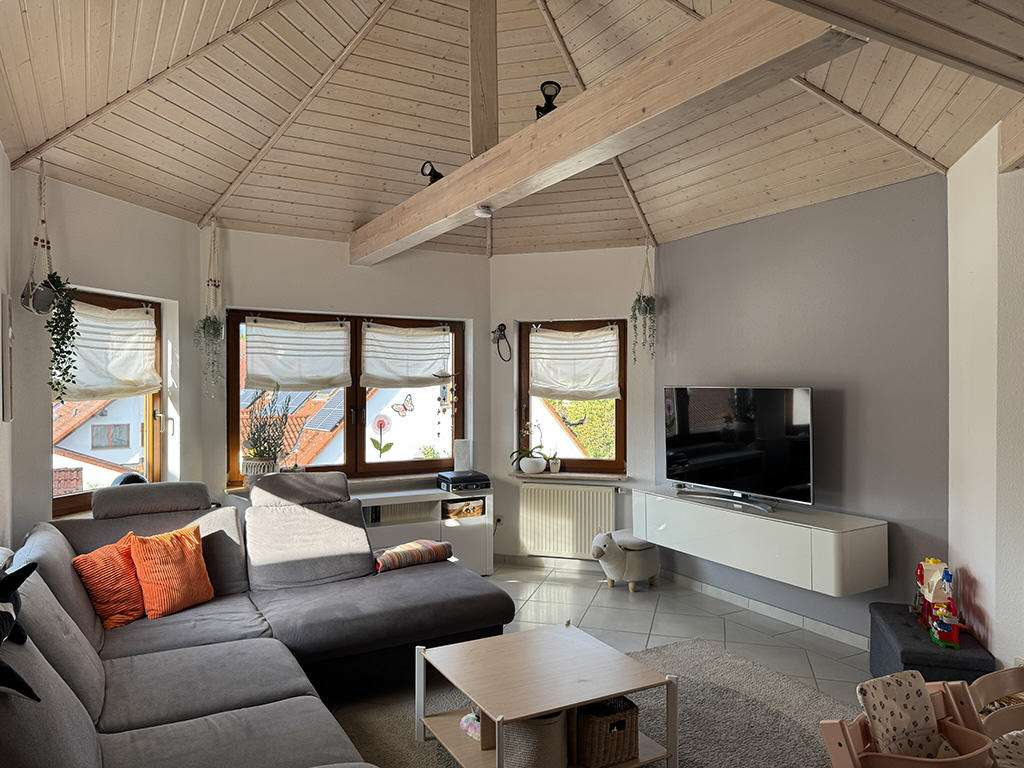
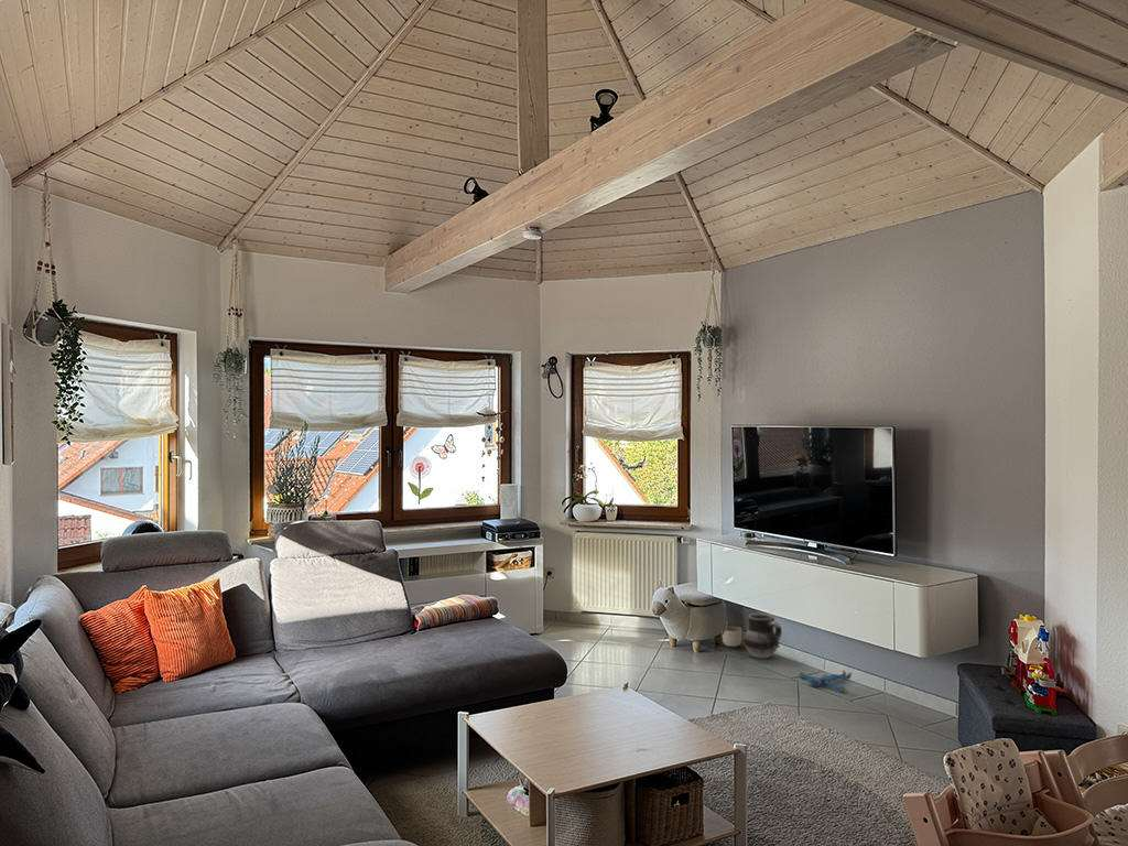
+ ceramic jug [742,612,783,660]
+ plush toy [796,669,853,693]
+ planter [722,626,742,648]
